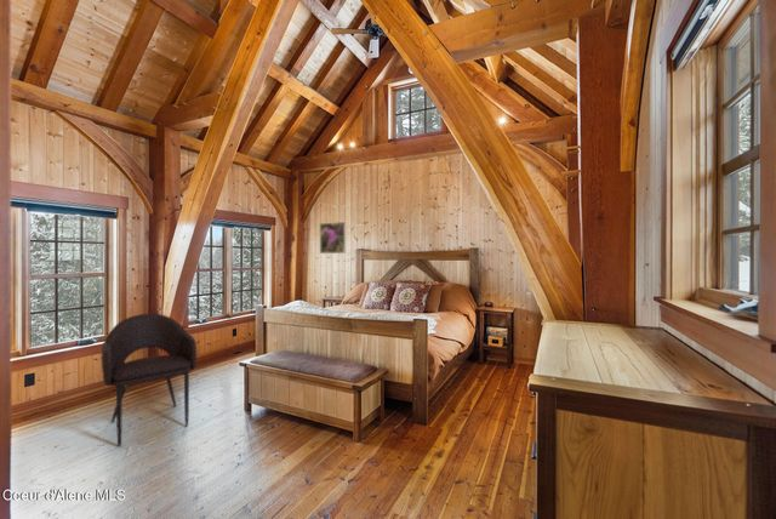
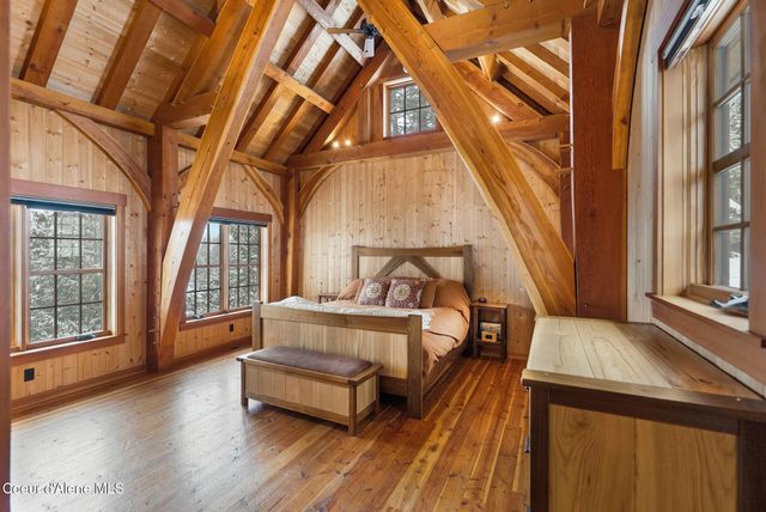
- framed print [319,221,347,255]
- armchair [101,313,198,447]
